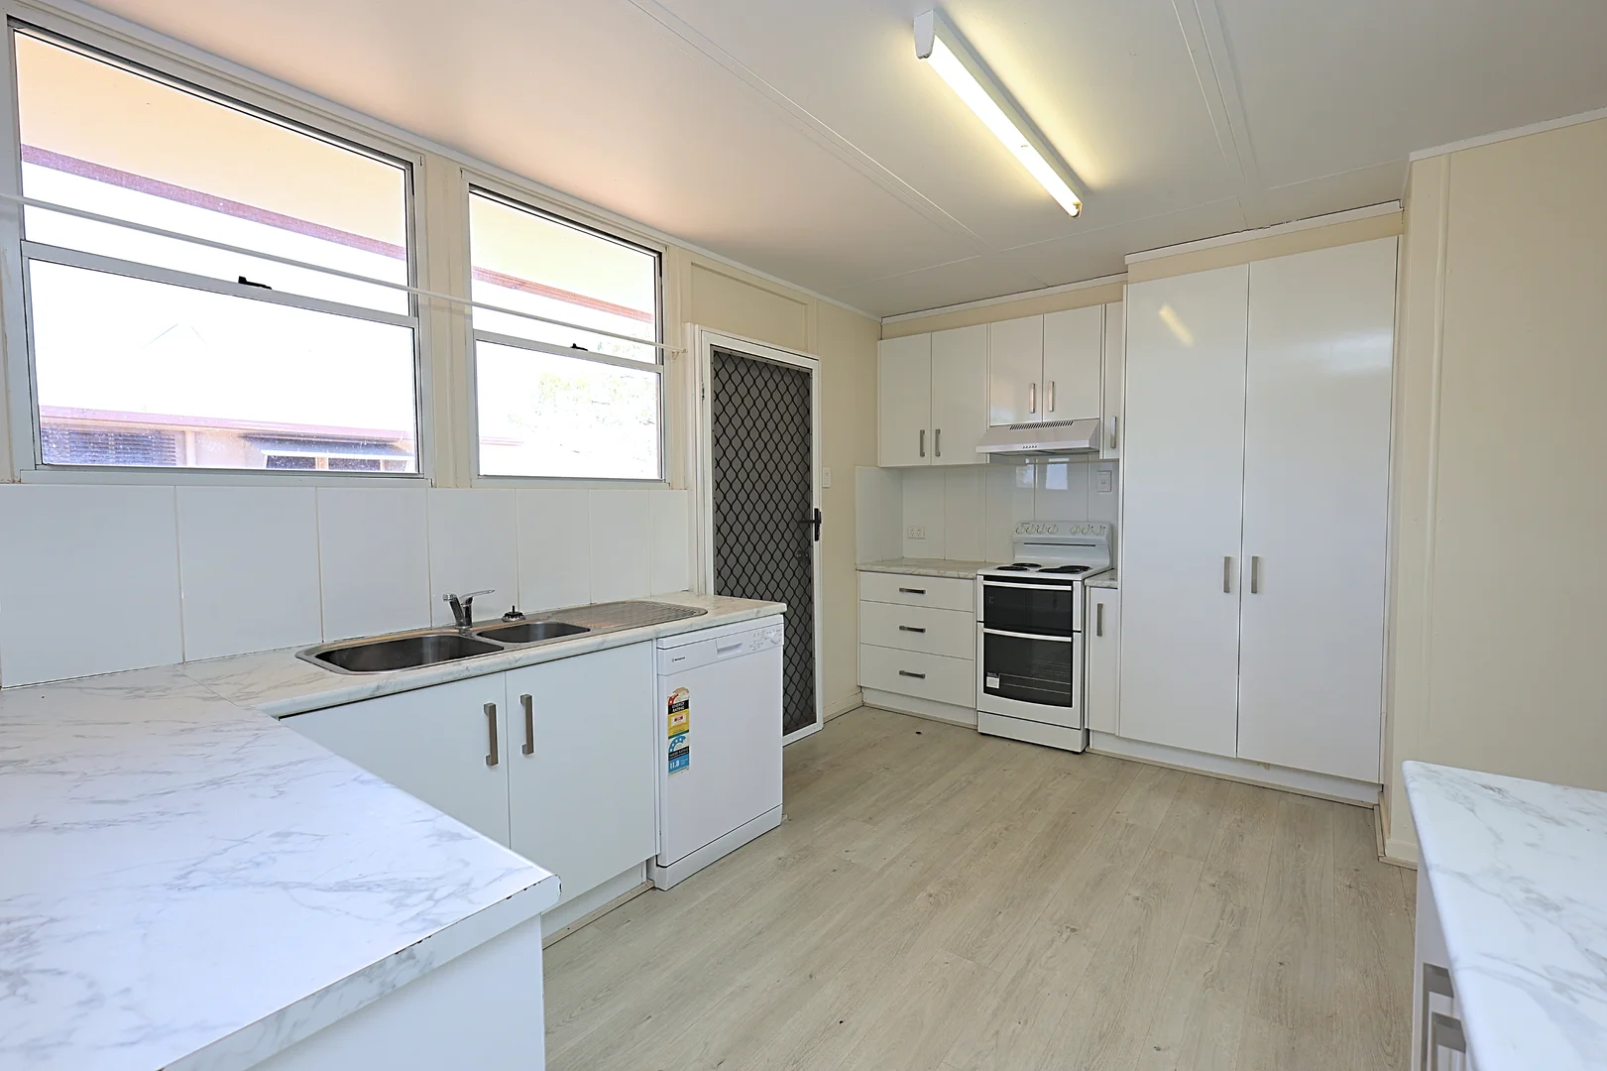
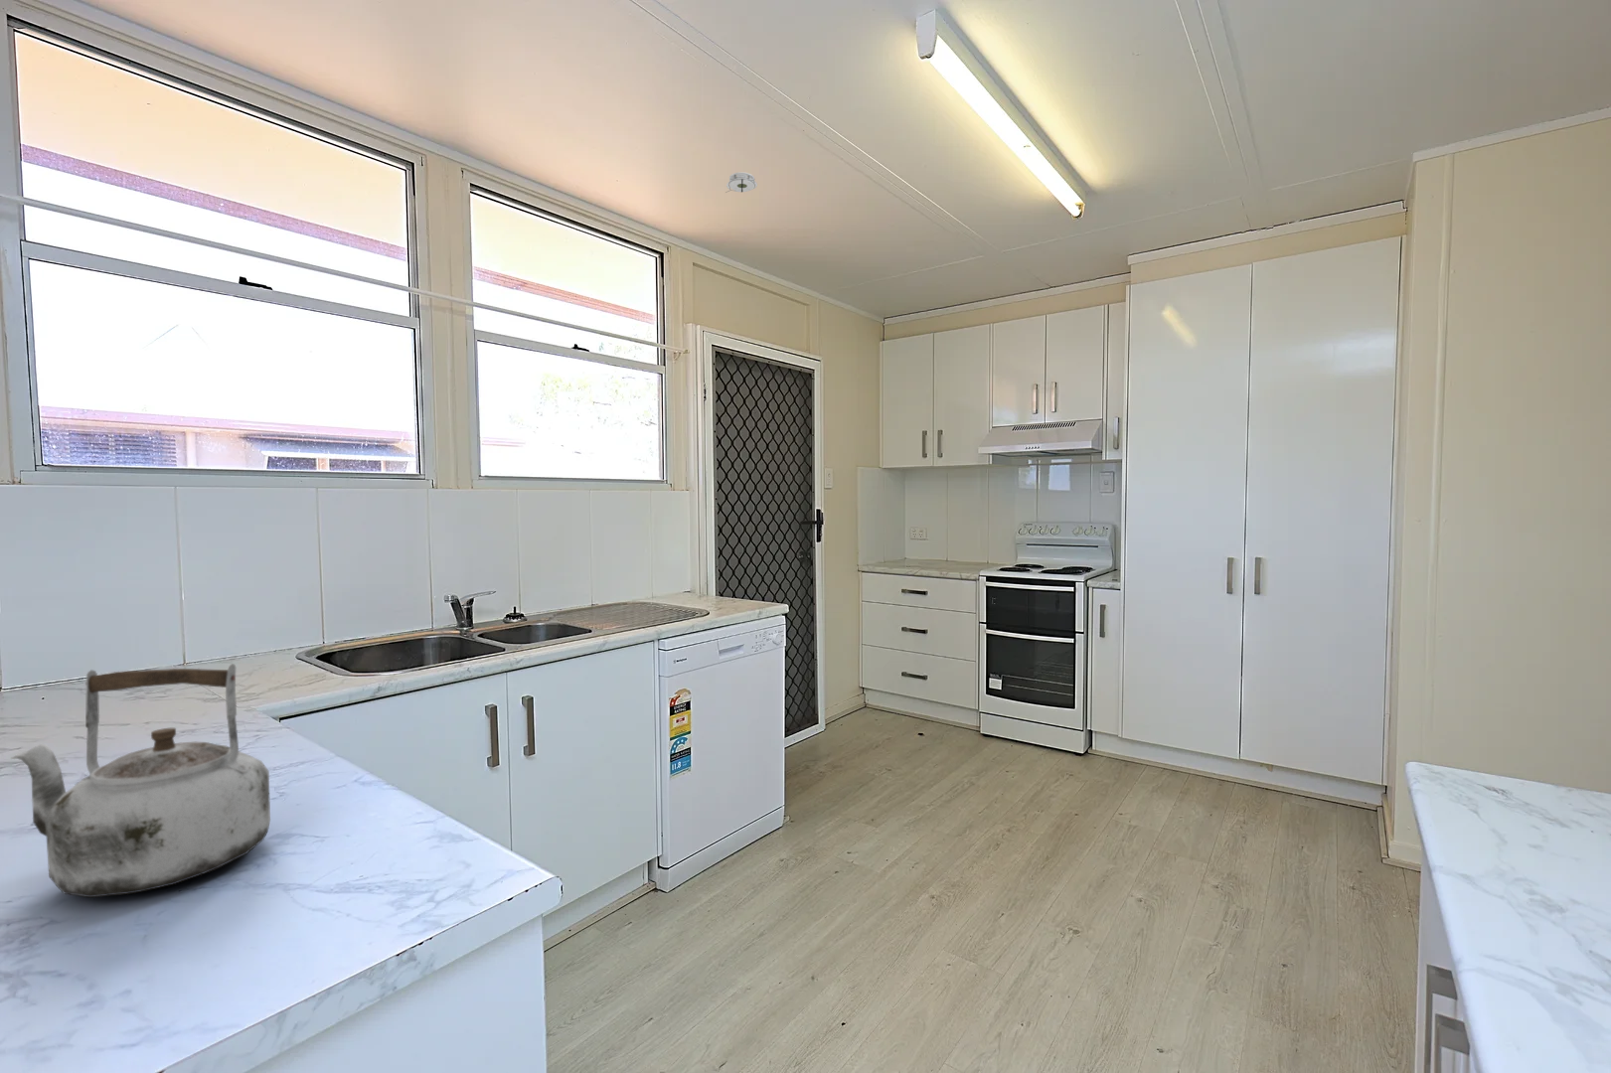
+ kettle [10,662,272,898]
+ smoke detector [725,171,758,194]
